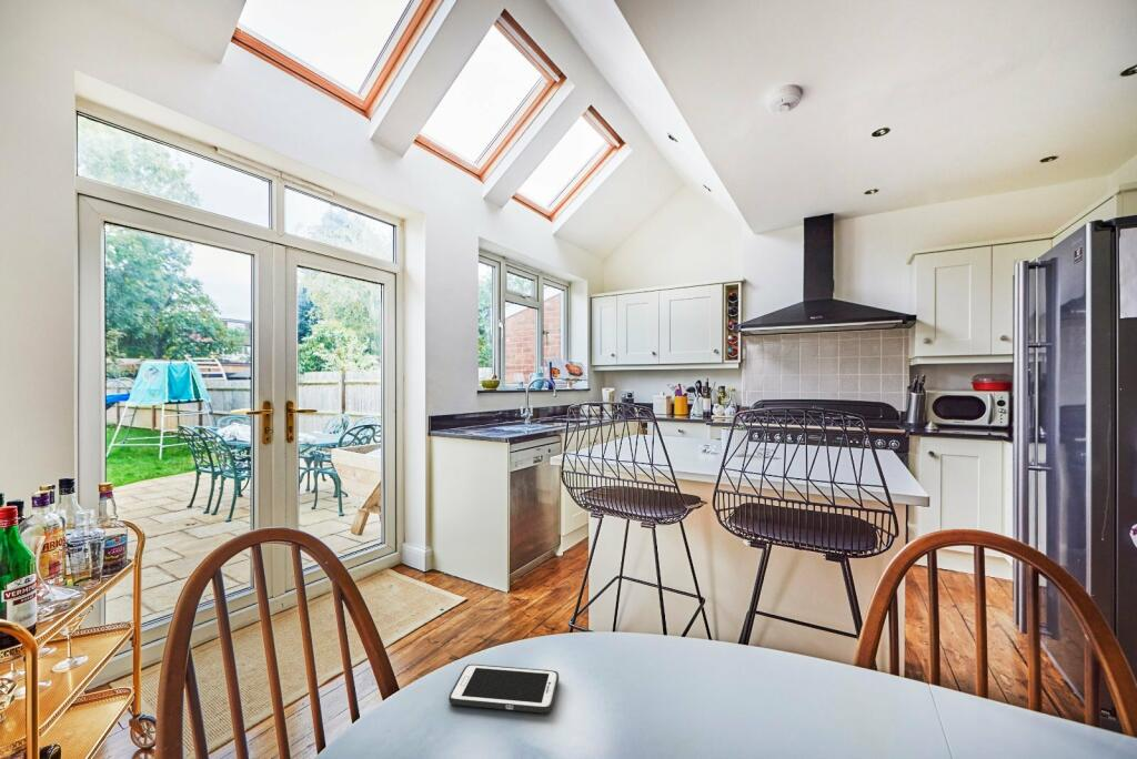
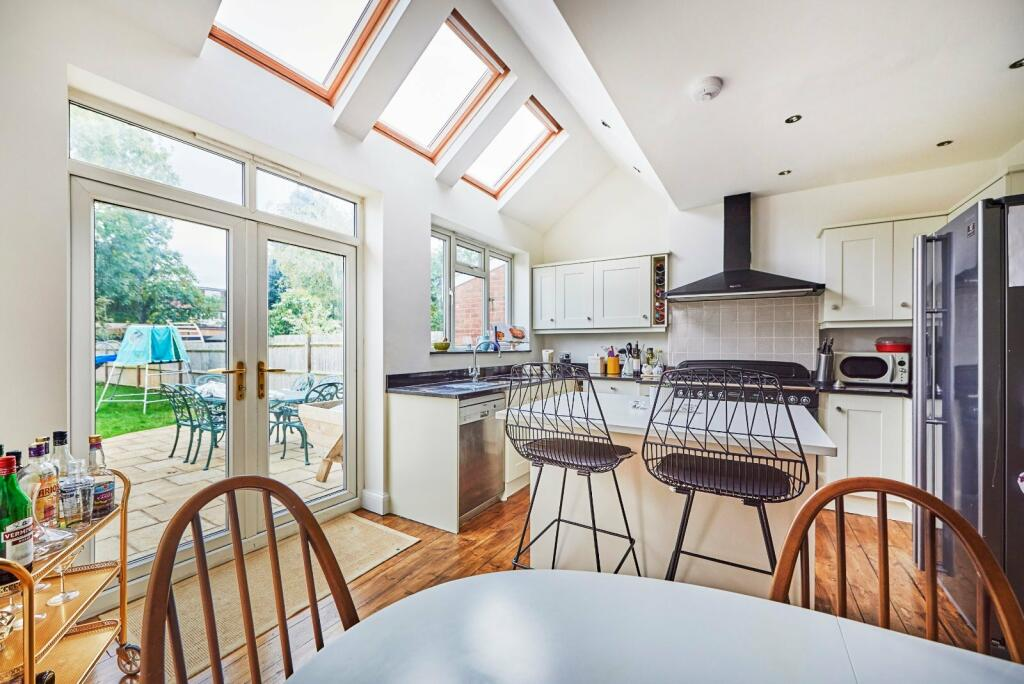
- cell phone [447,664,560,714]
